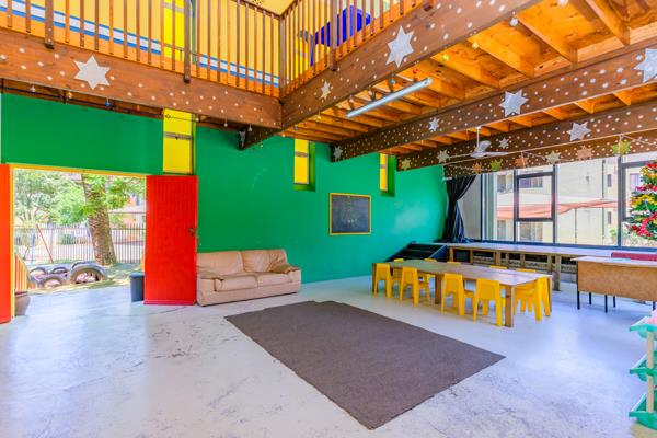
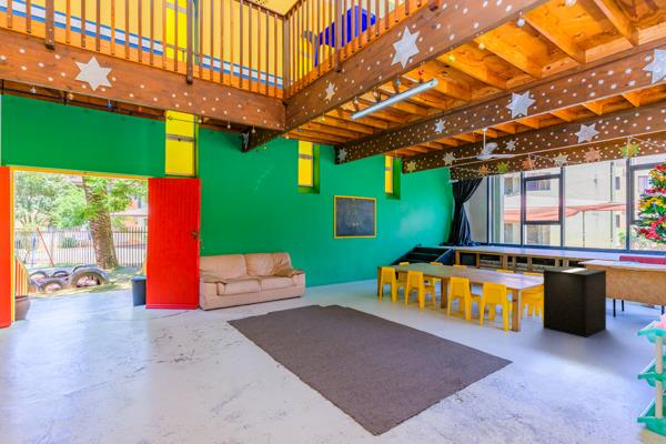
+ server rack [543,265,607,339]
